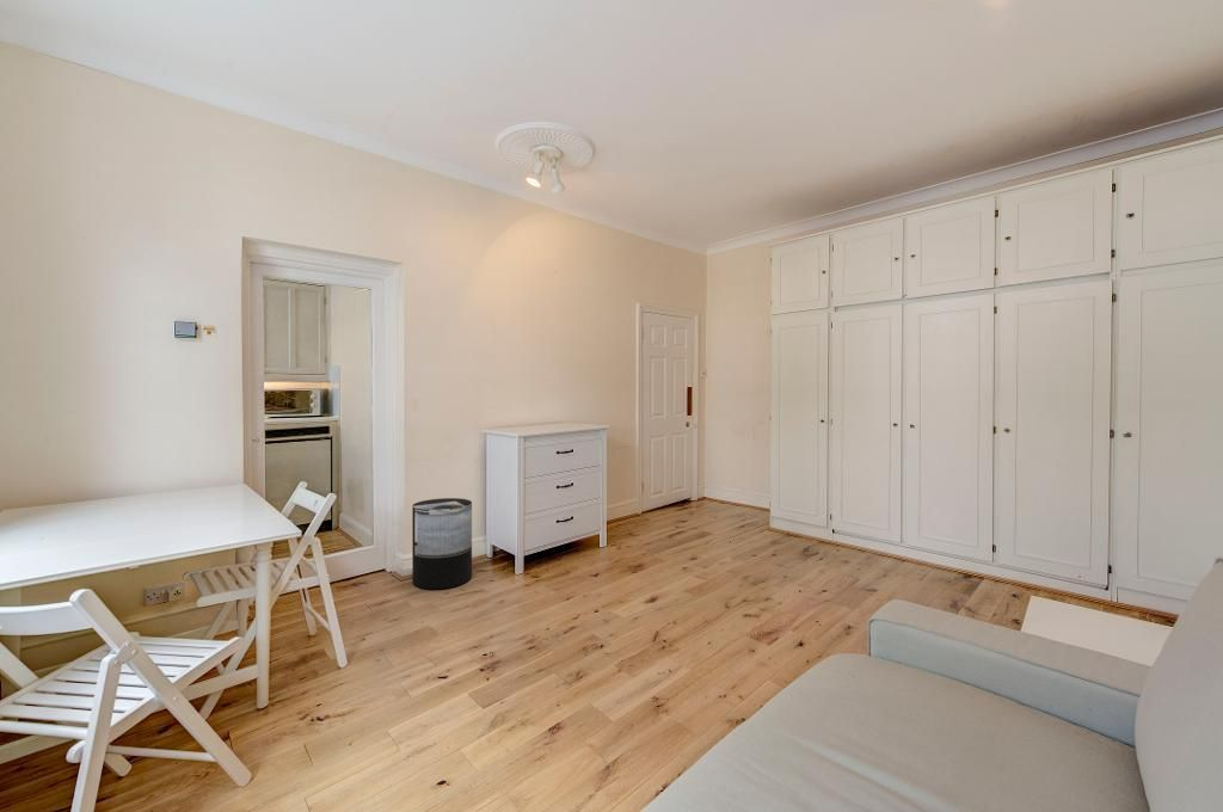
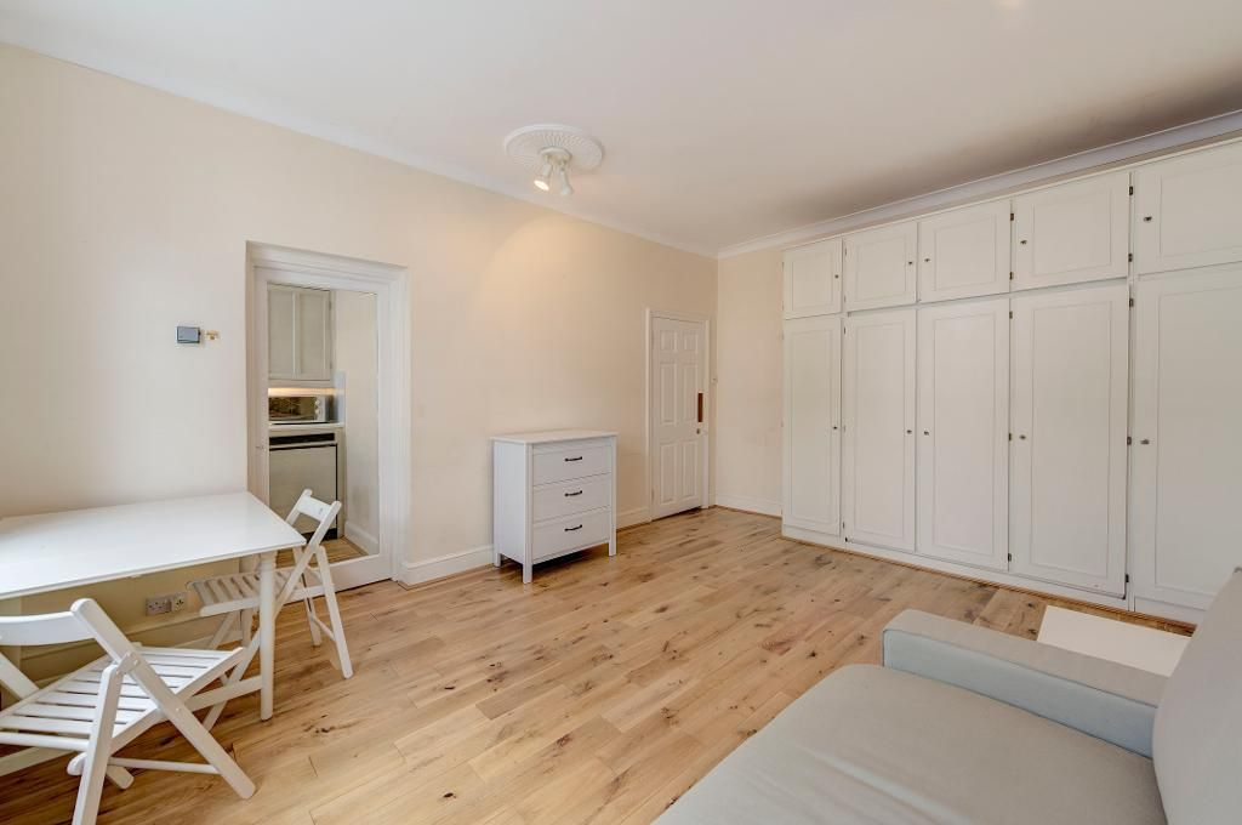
- trash can [411,497,473,590]
